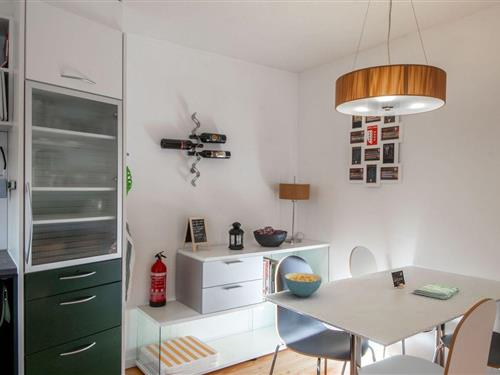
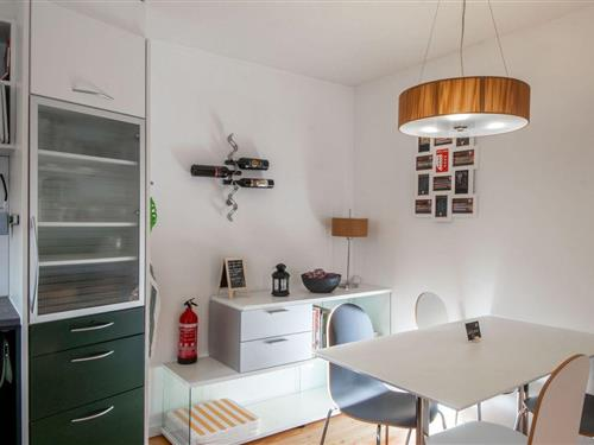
- dish towel [413,282,460,301]
- cereal bowl [284,272,323,298]
